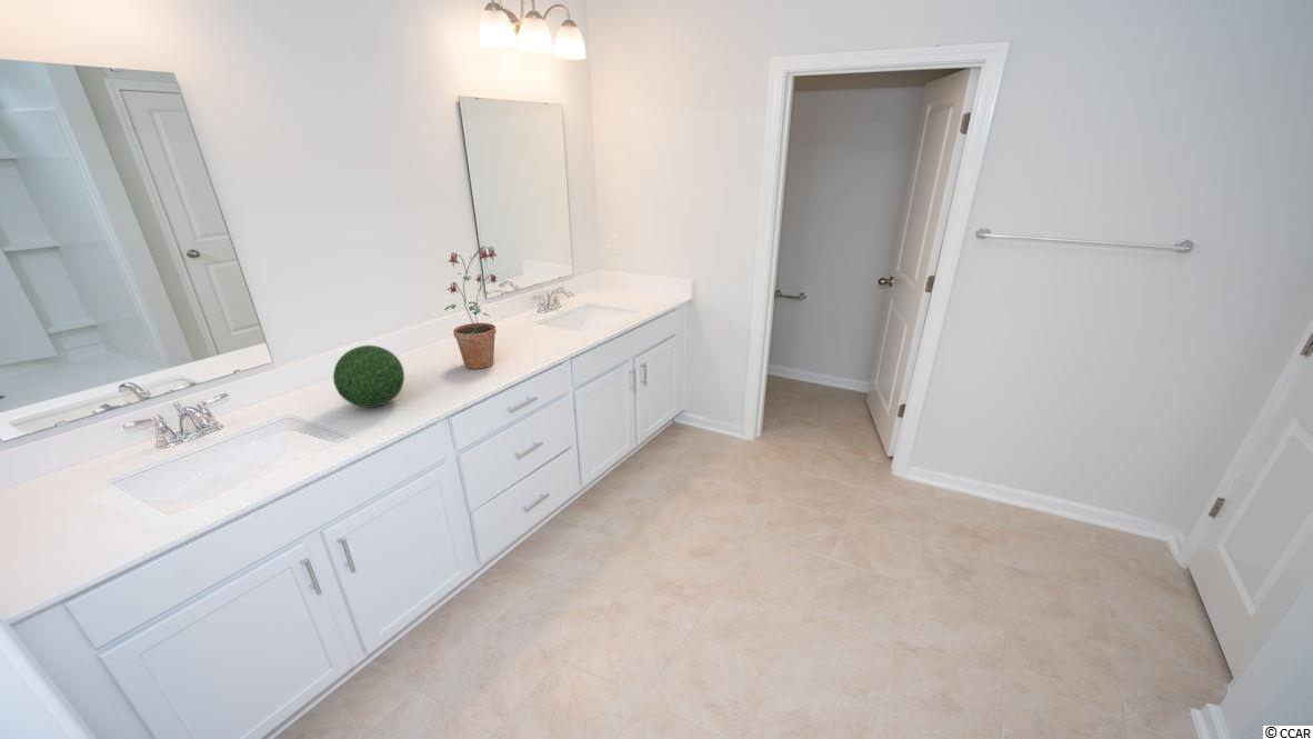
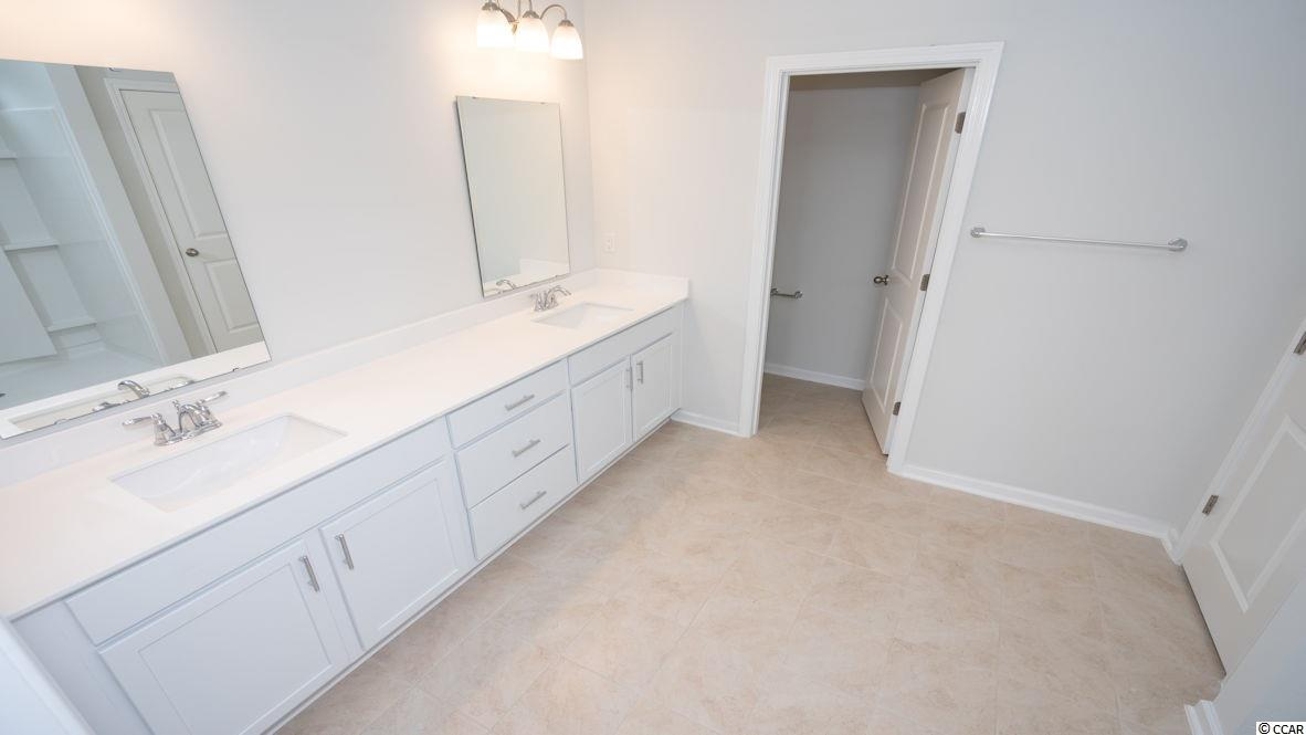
- decorative ball [332,344,405,409]
- potted plant [443,246,499,370]
